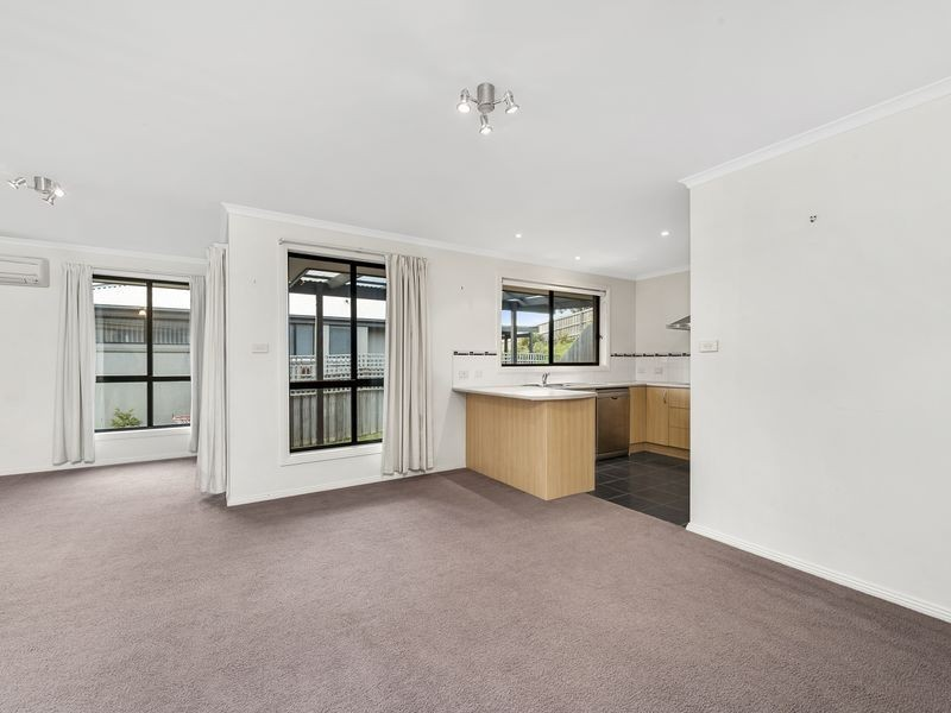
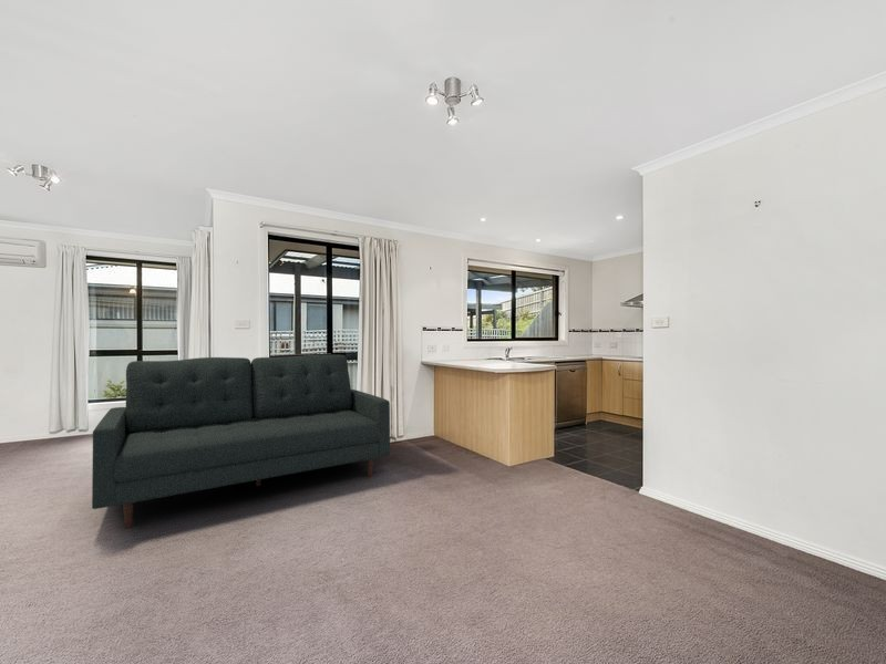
+ sofa [91,354,391,529]
